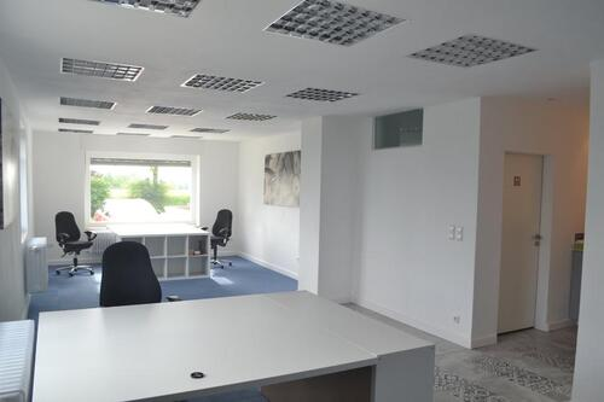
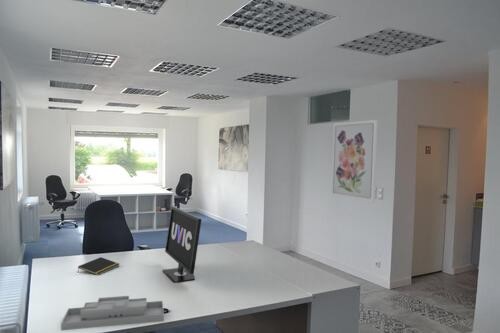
+ wall art [330,119,379,203]
+ notepad [77,256,120,276]
+ monitor [162,205,203,284]
+ desk organizer [60,295,165,331]
